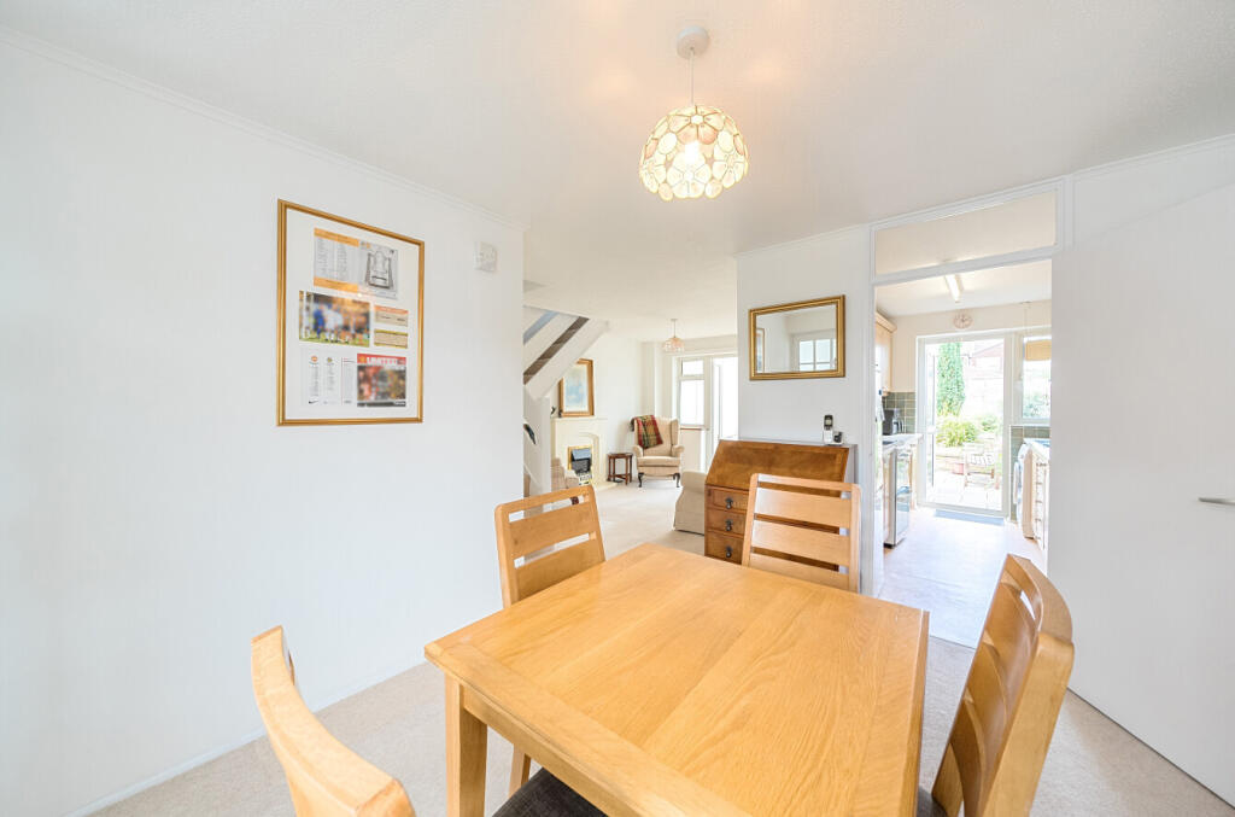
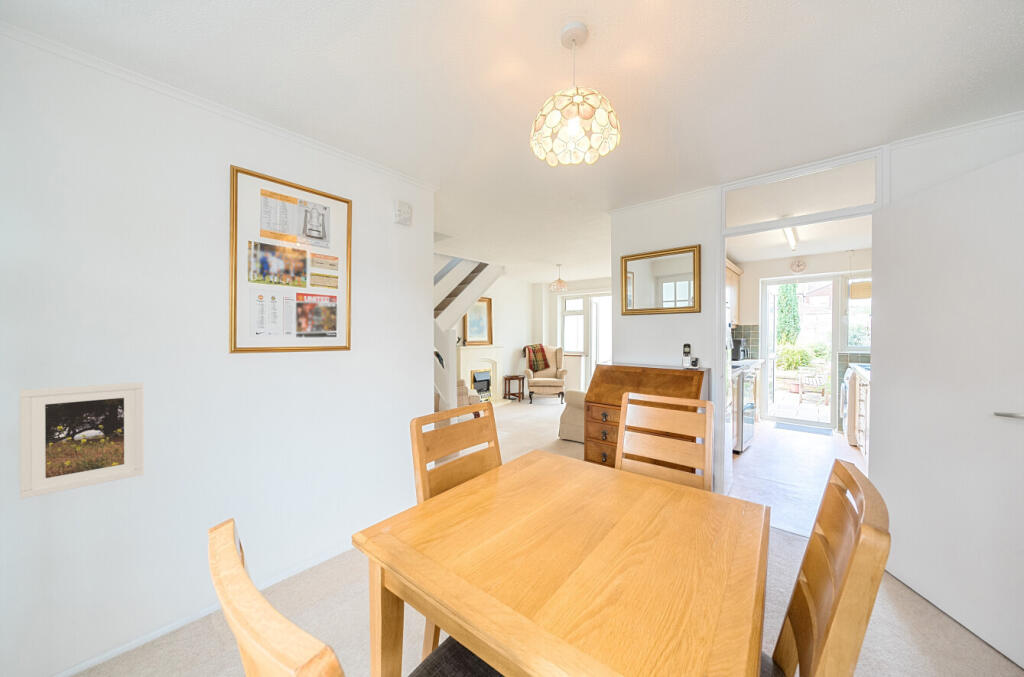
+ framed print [18,381,145,500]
